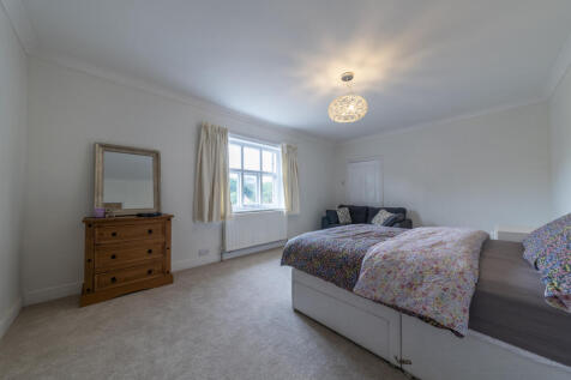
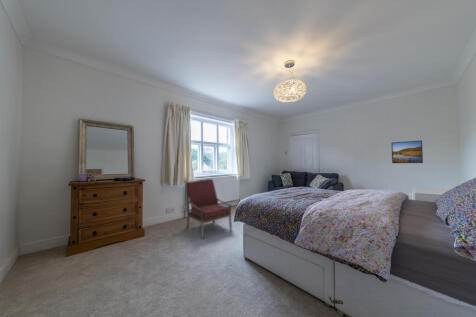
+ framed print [390,139,424,164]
+ armchair [184,178,233,240]
